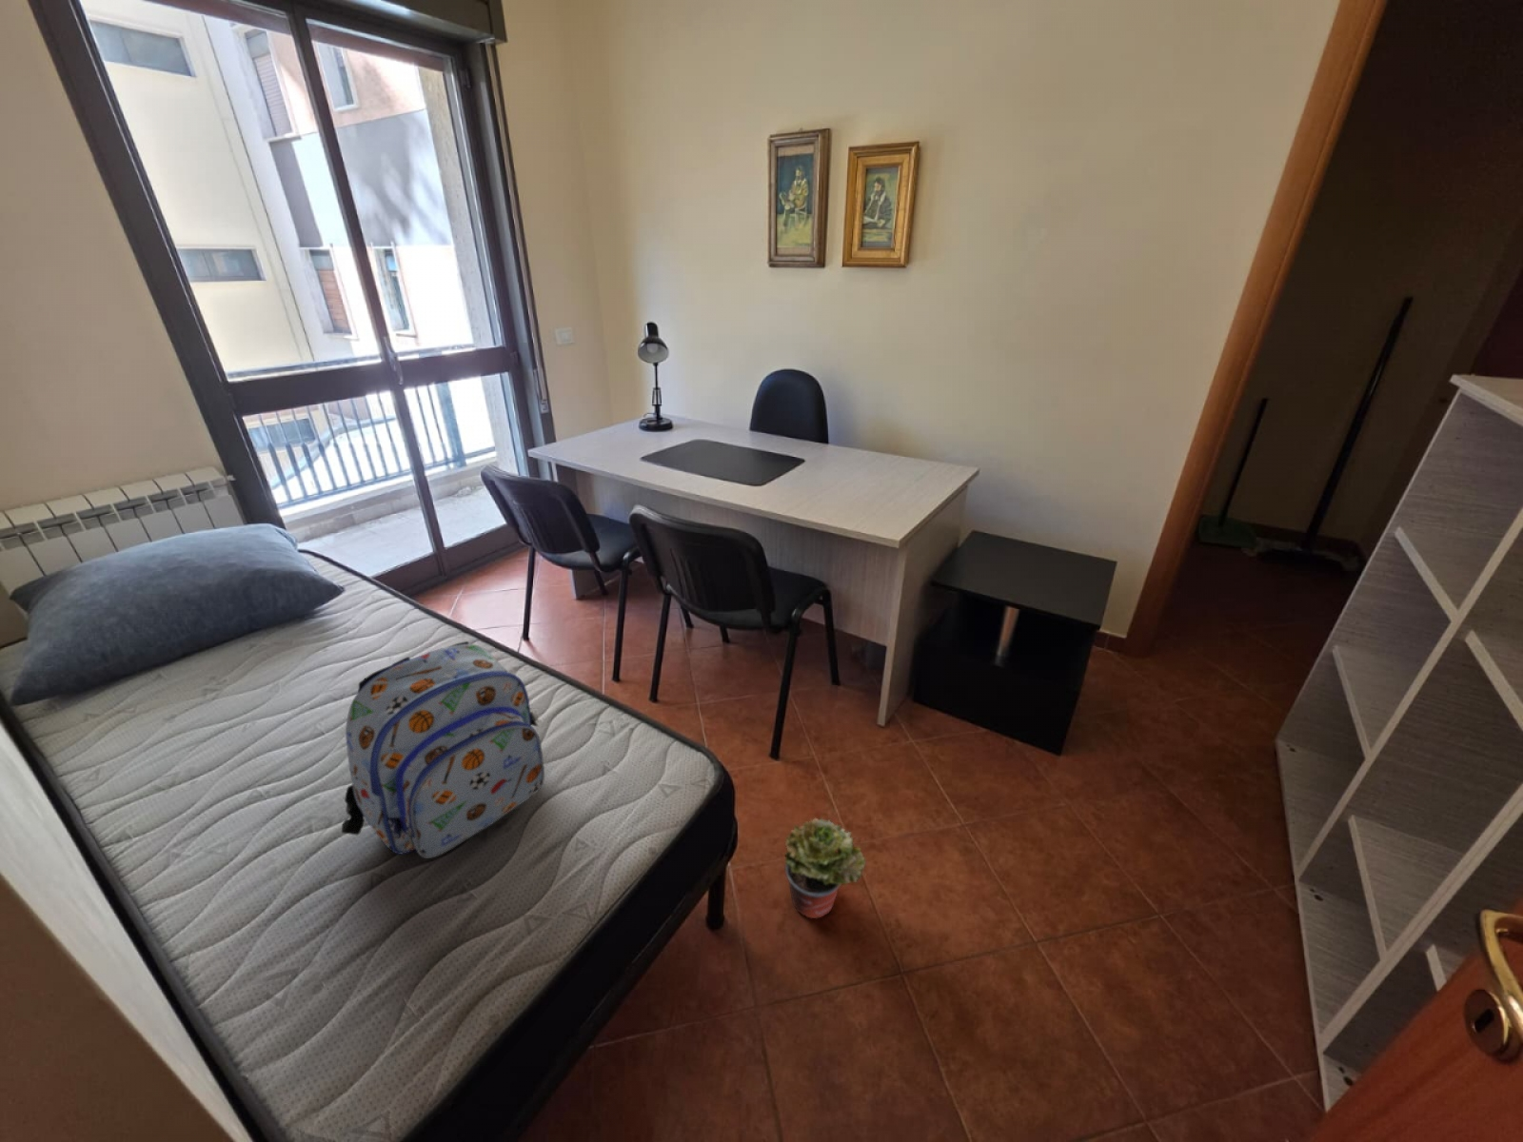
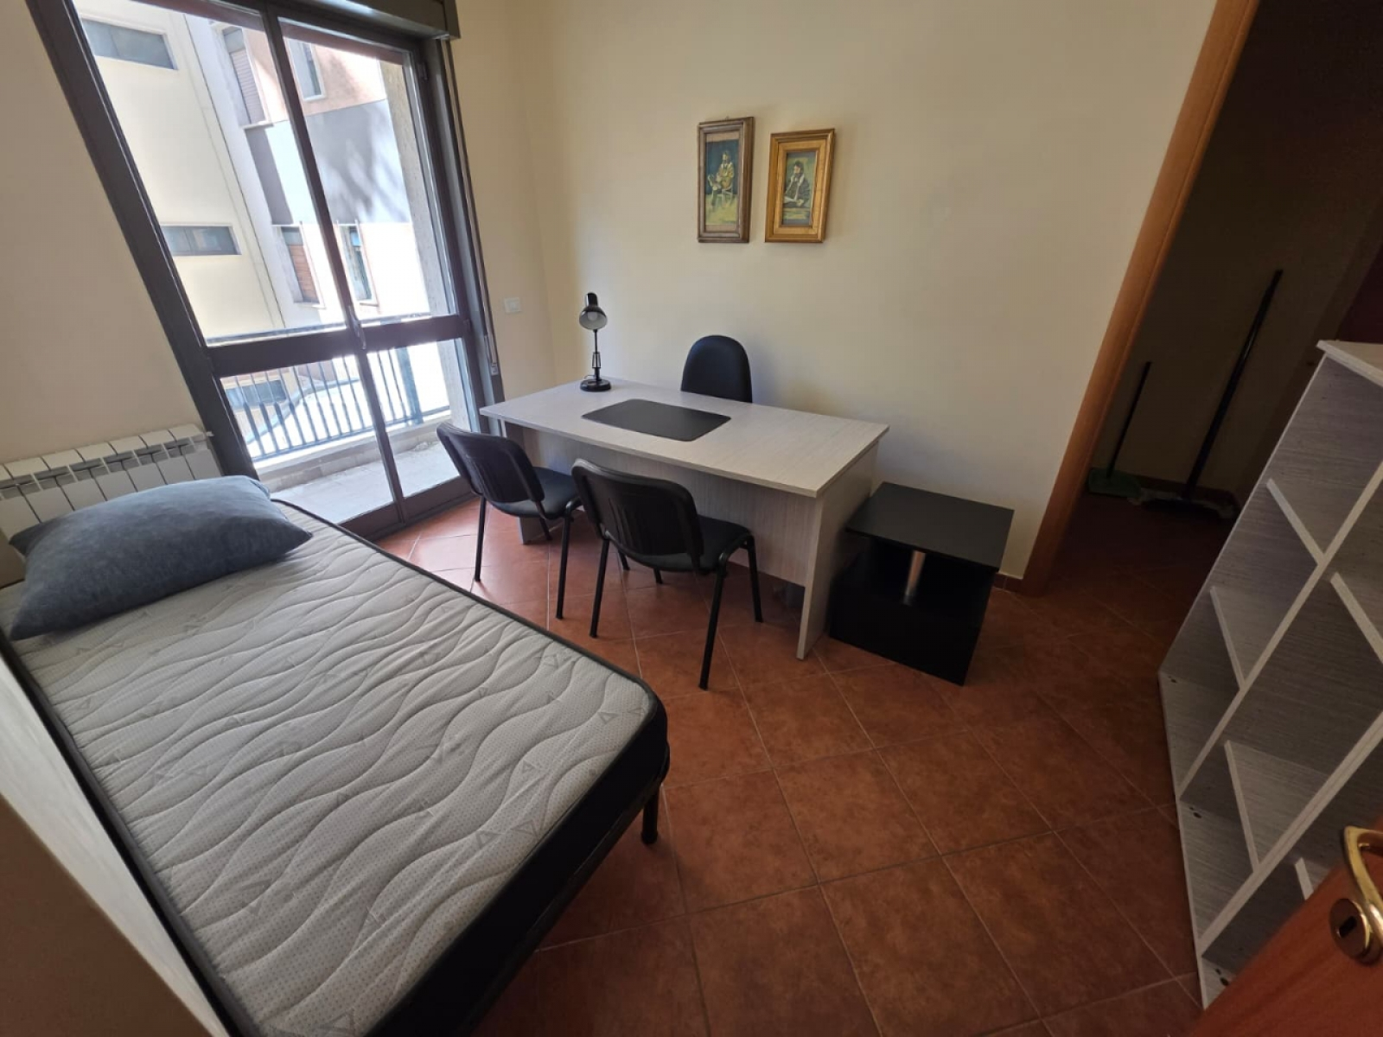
- potted plant [783,817,867,919]
- backpack [341,641,546,859]
